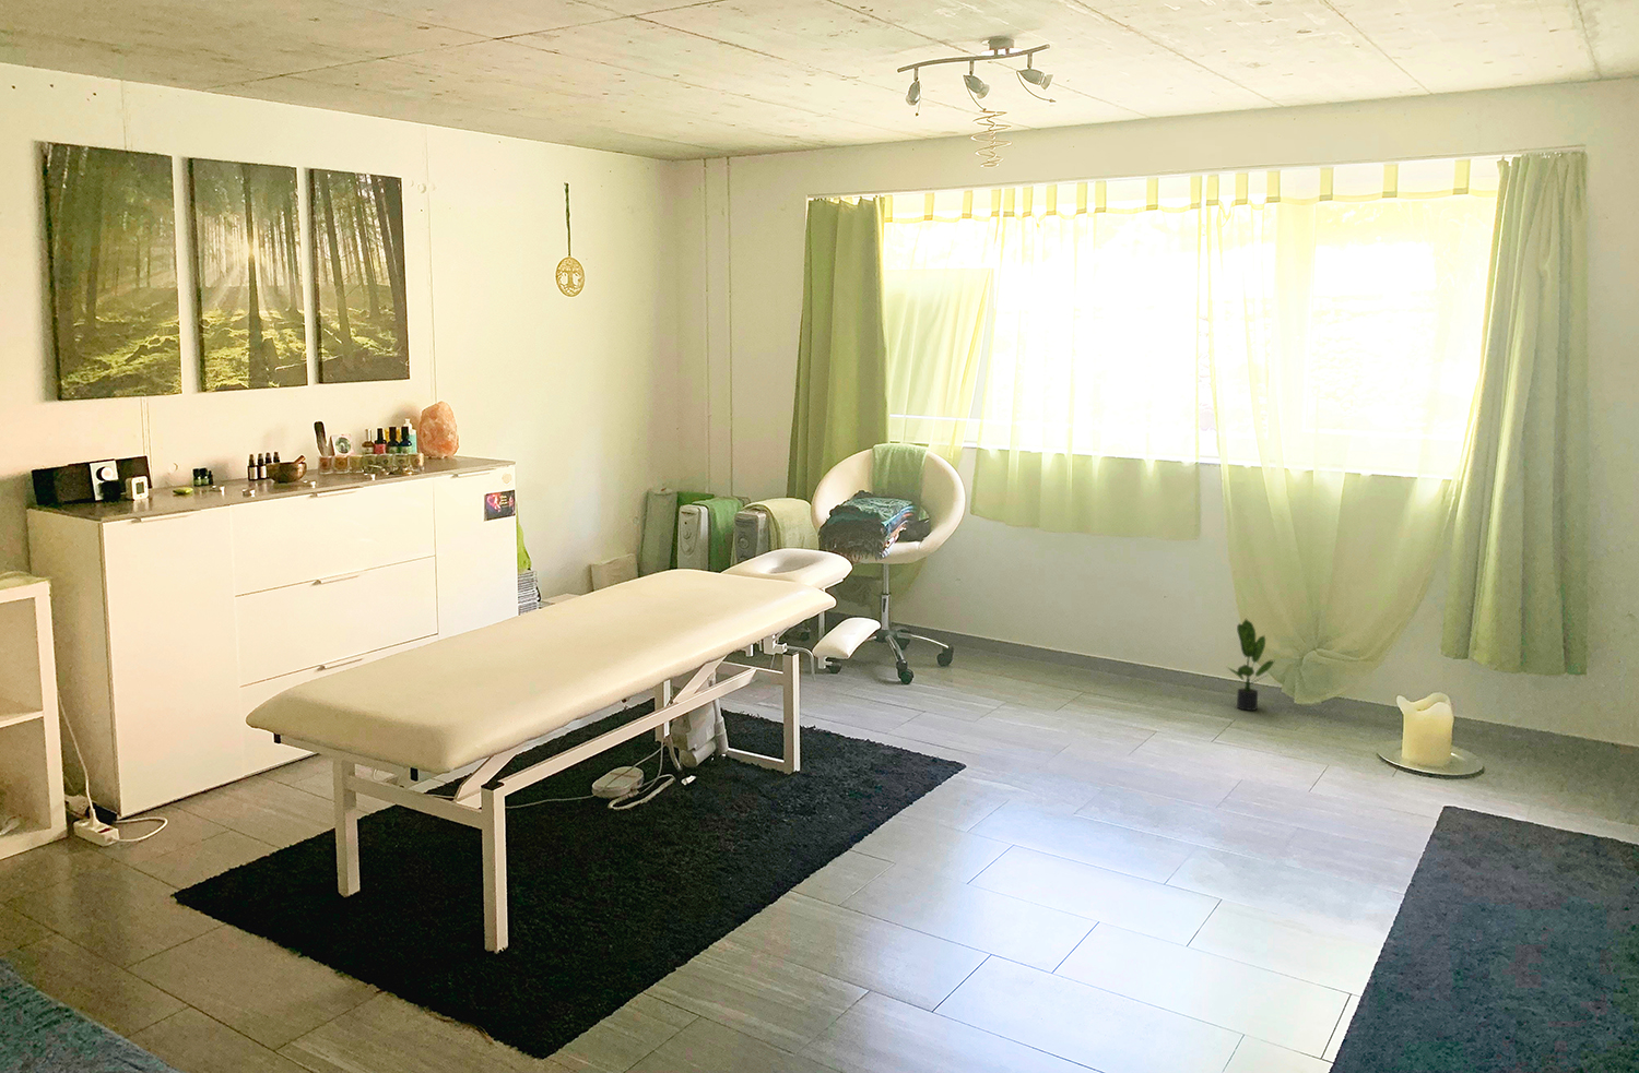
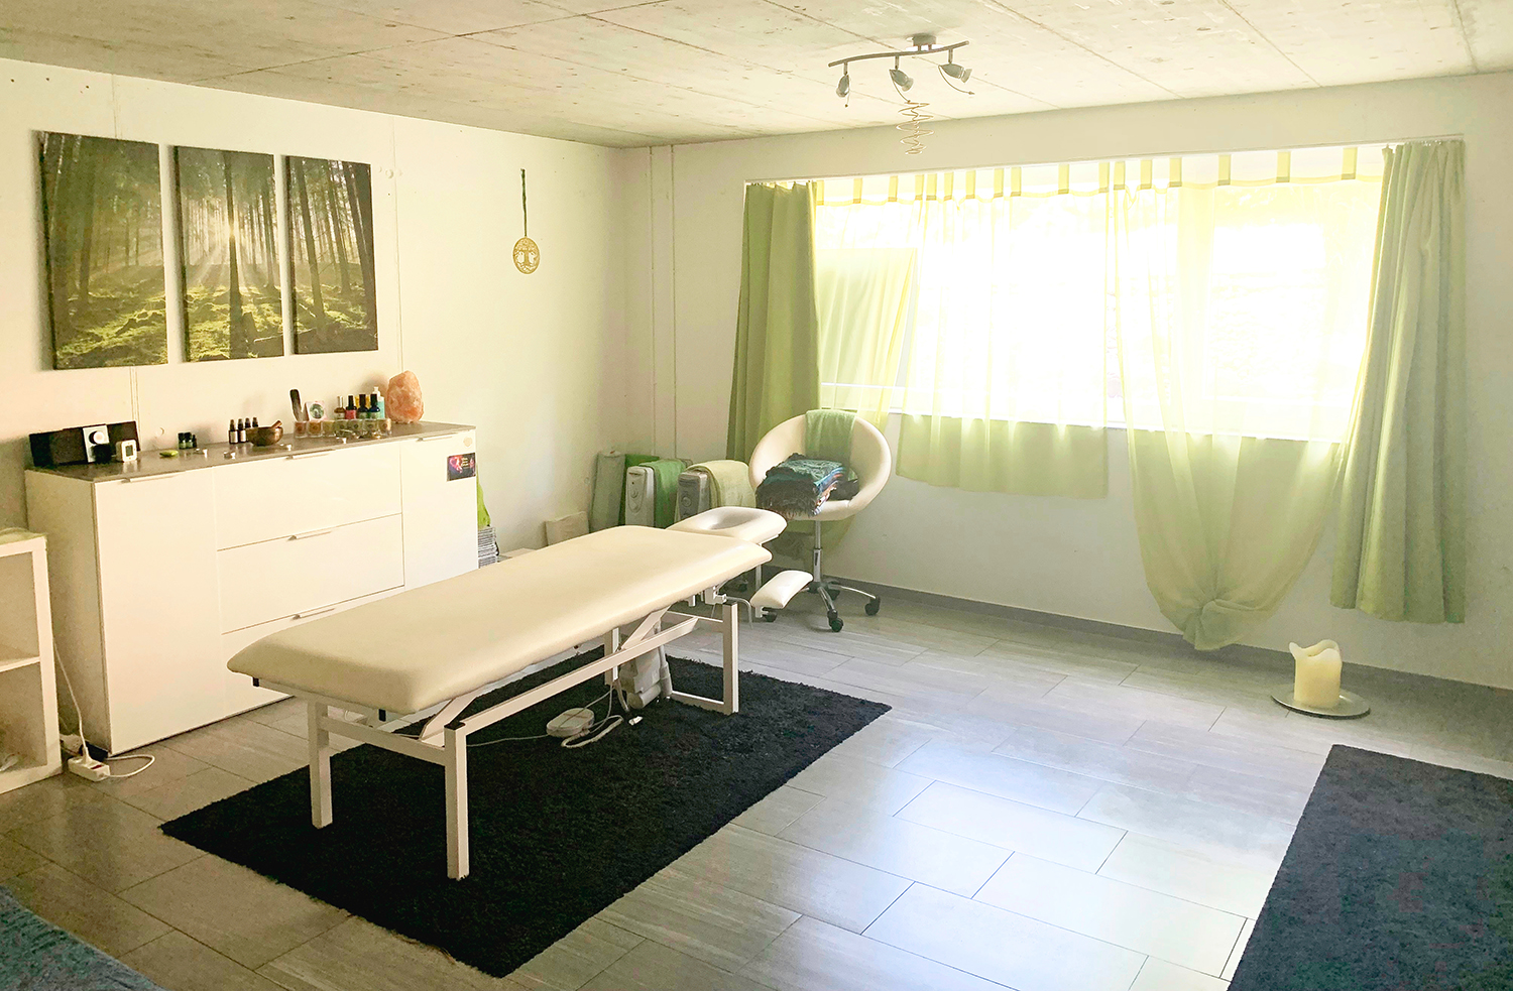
- potted plant [1226,618,1275,711]
